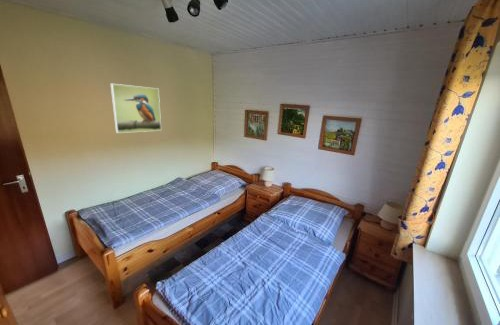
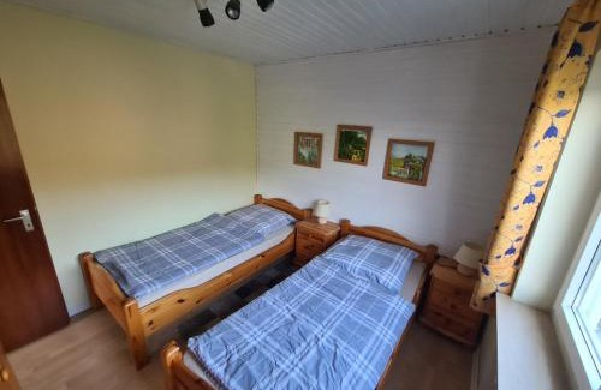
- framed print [110,83,162,134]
